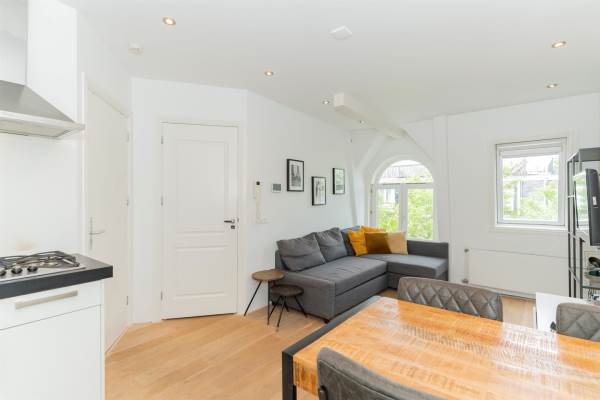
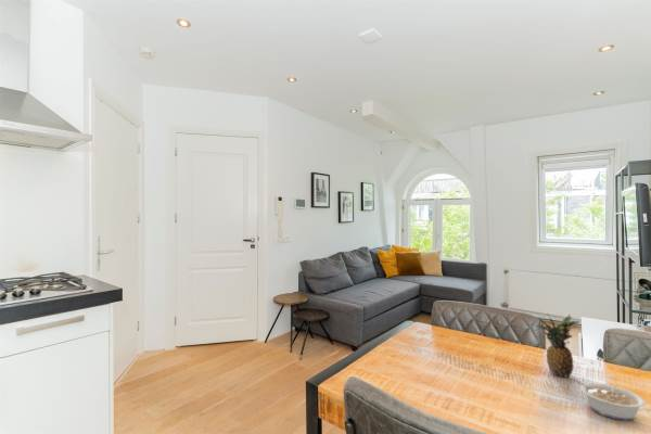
+ legume [570,375,647,421]
+ fruit [538,312,580,379]
